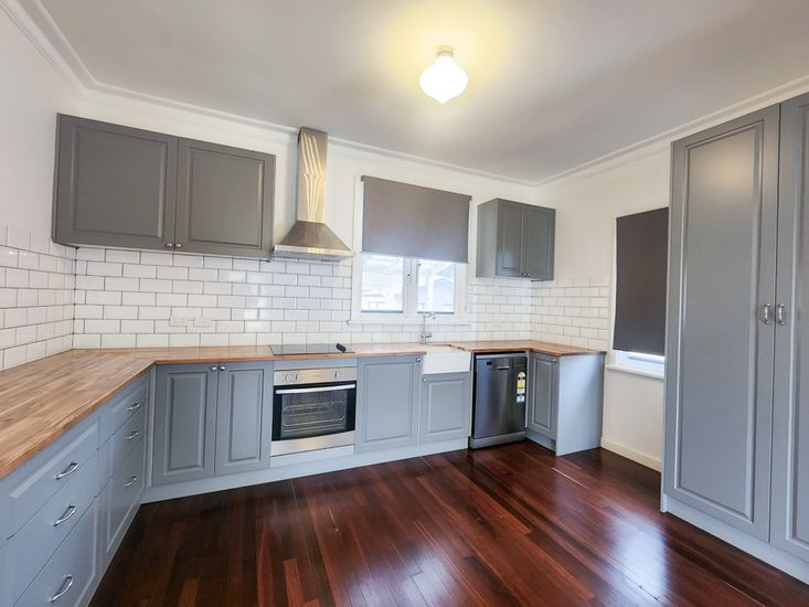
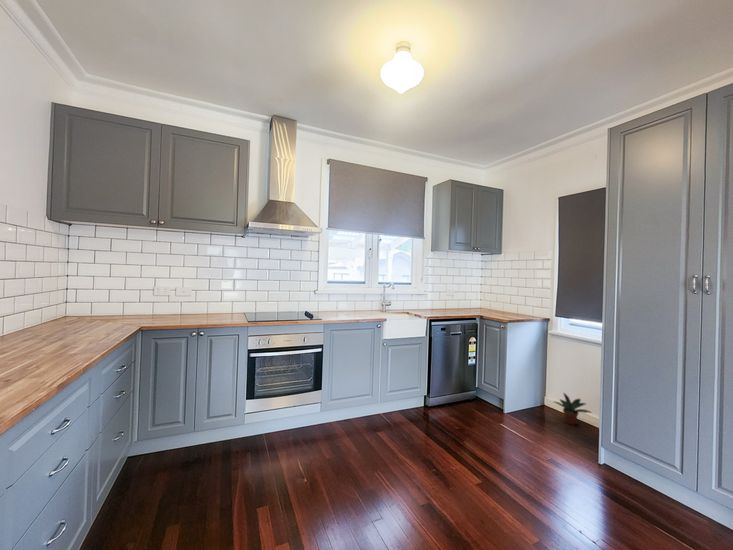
+ potted plant [553,392,593,426]
